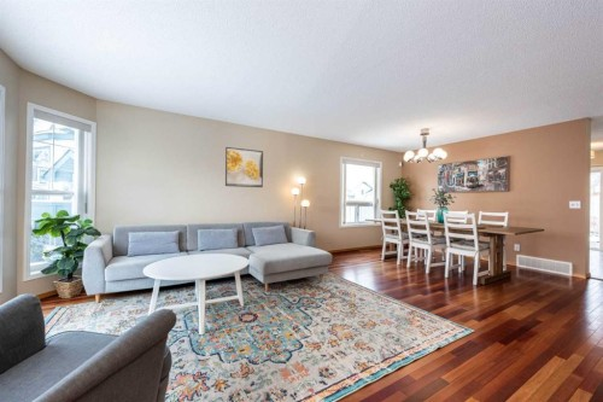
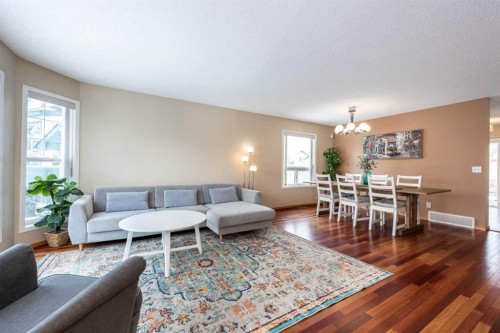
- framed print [224,146,264,188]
